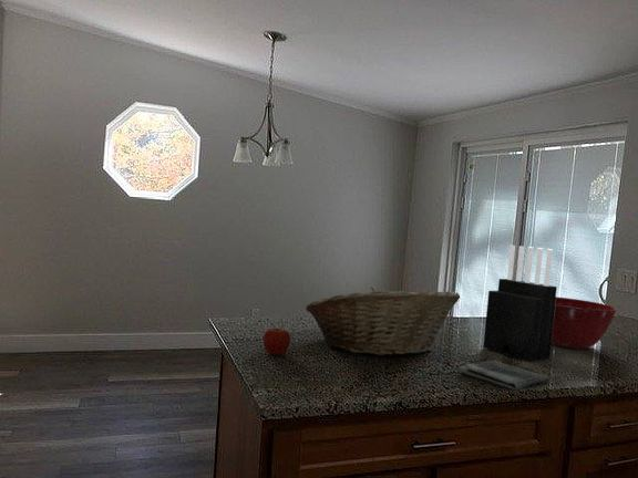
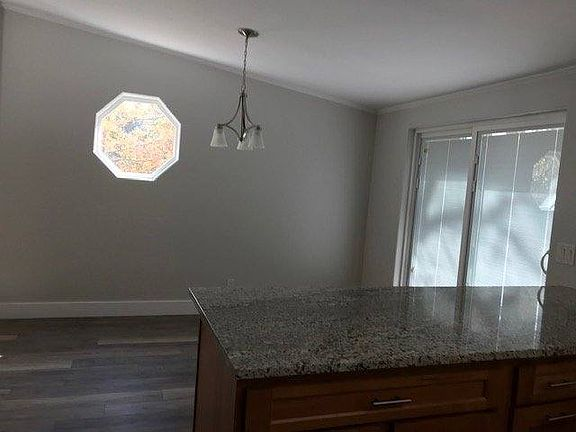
- dish towel [457,360,550,391]
- mixing bowl [550,295,618,350]
- fruit basket [305,287,461,357]
- apple [263,326,291,356]
- knife block [482,245,558,363]
